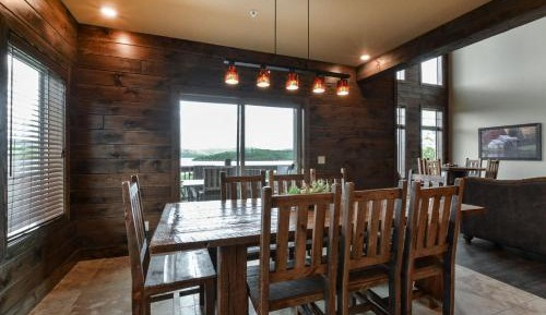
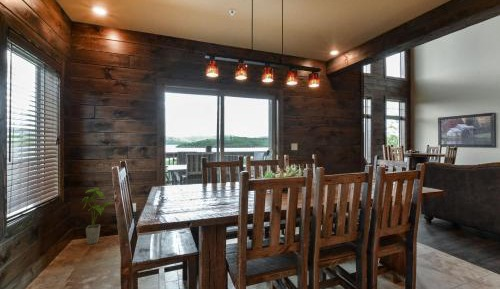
+ house plant [81,187,114,245]
